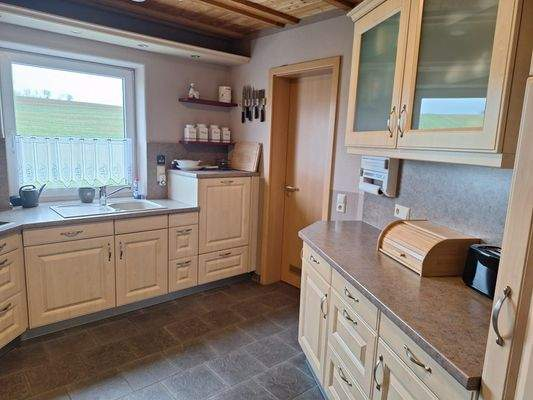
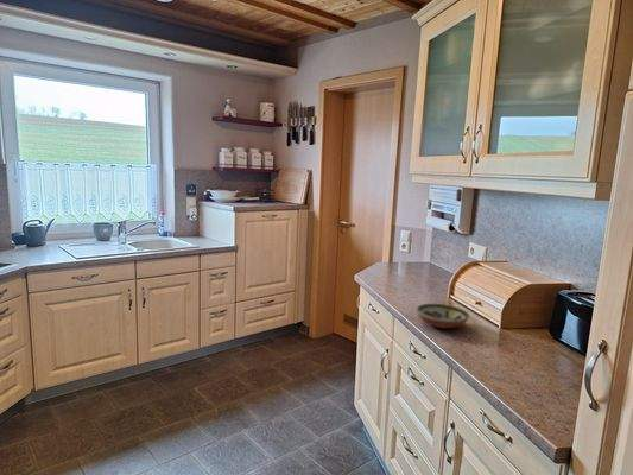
+ decorative bowl [414,303,471,329]
